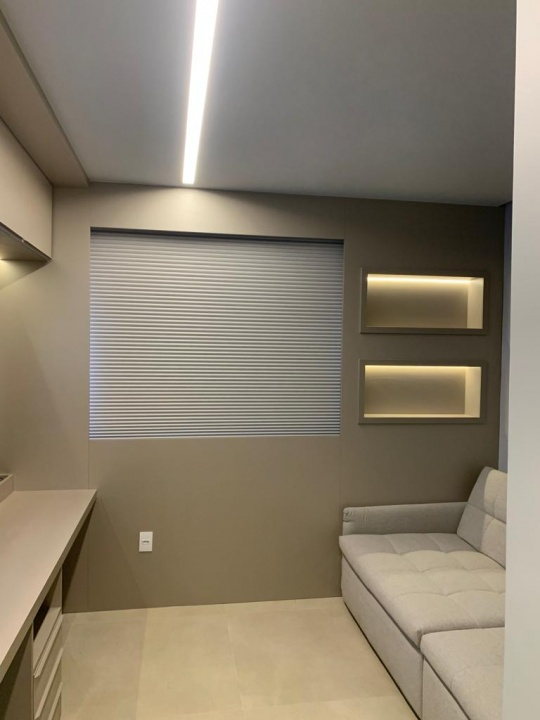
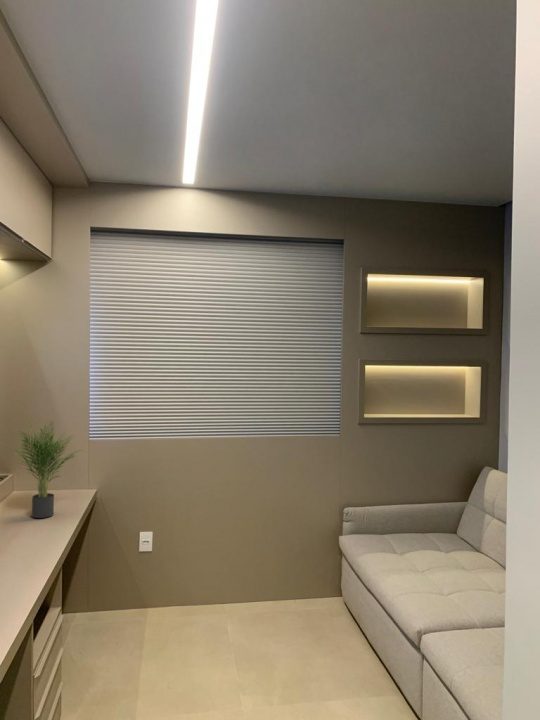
+ potted plant [13,419,89,519]
